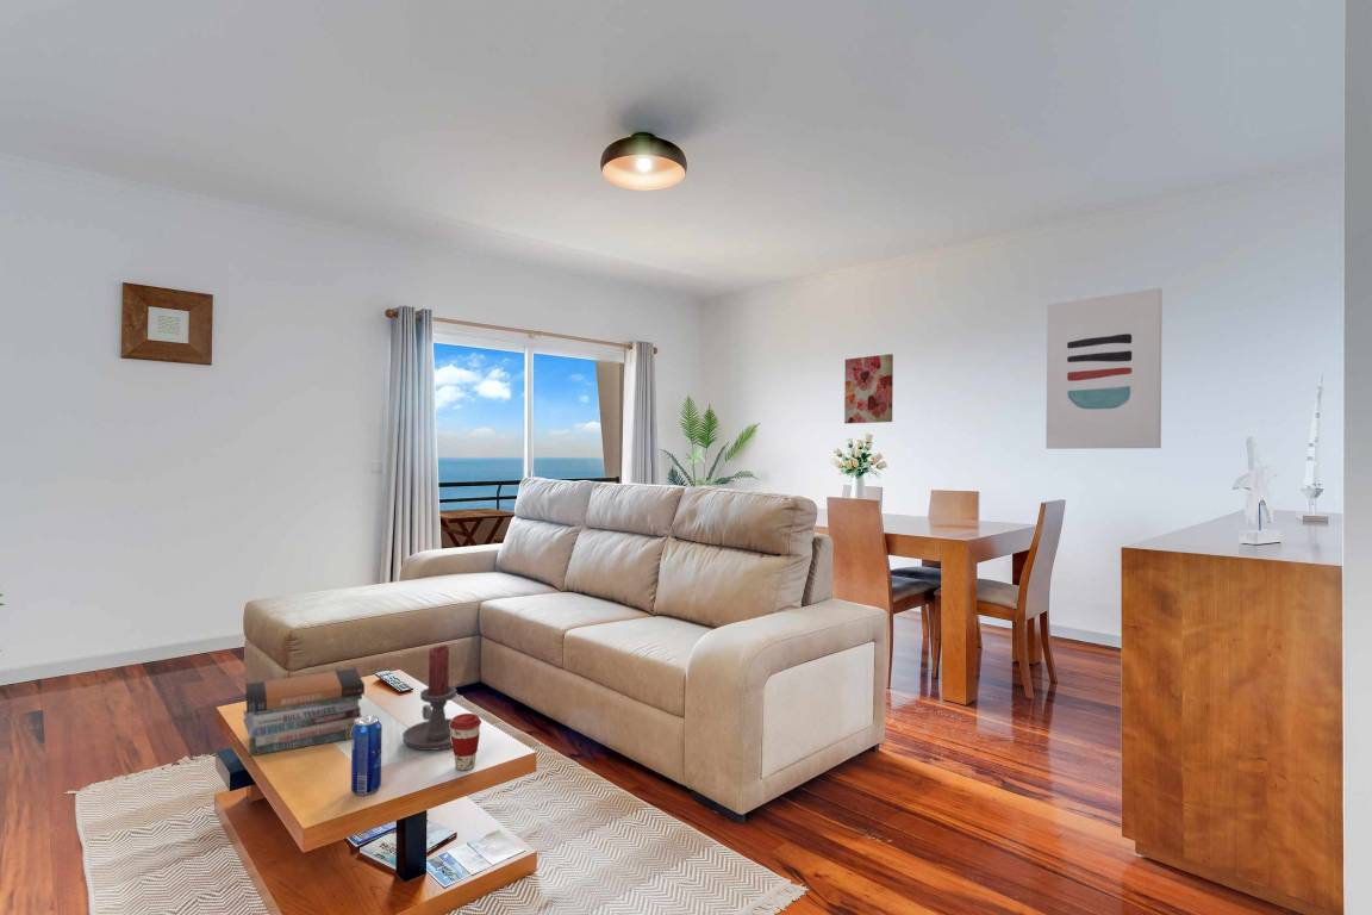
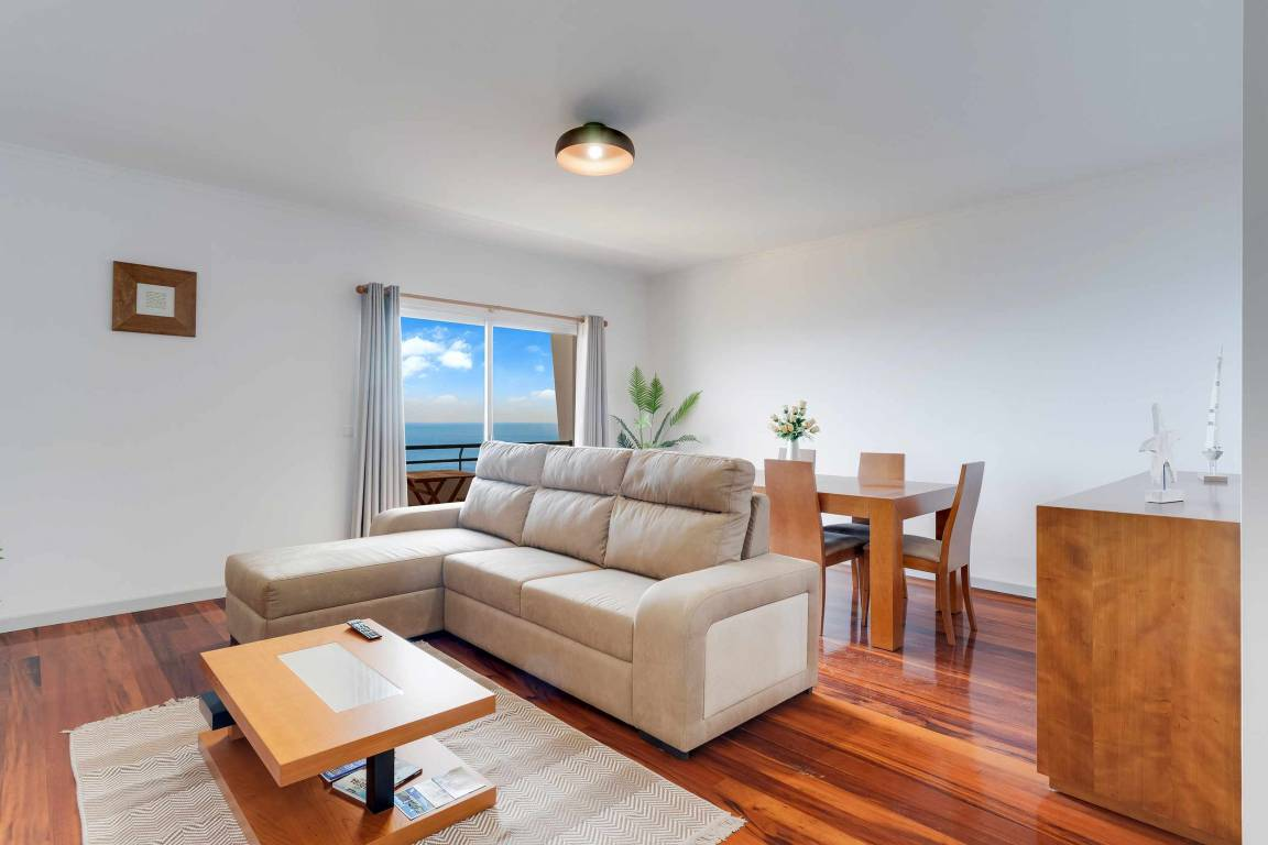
- candle holder [401,643,457,752]
- coffee cup [450,712,482,771]
- wall art [1044,287,1164,450]
- beverage can [350,715,383,796]
- book stack [242,667,366,758]
- wall art [843,353,894,424]
